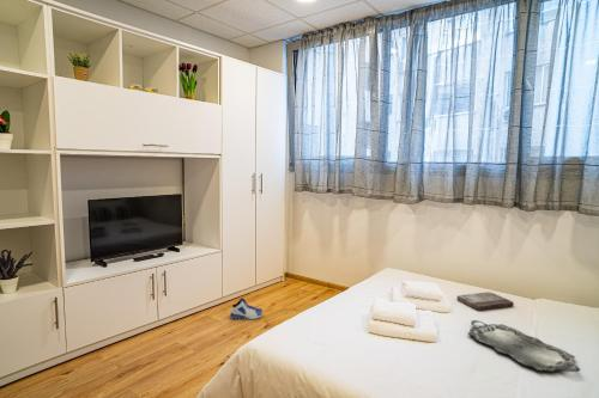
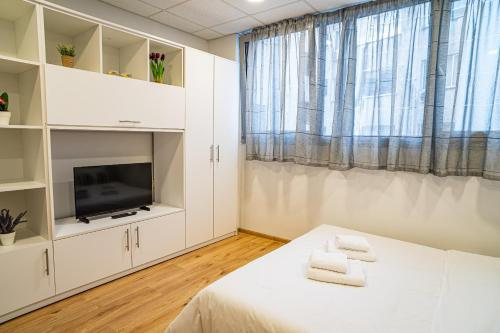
- sneaker [229,298,264,320]
- book [455,290,515,312]
- serving tray [467,319,582,373]
